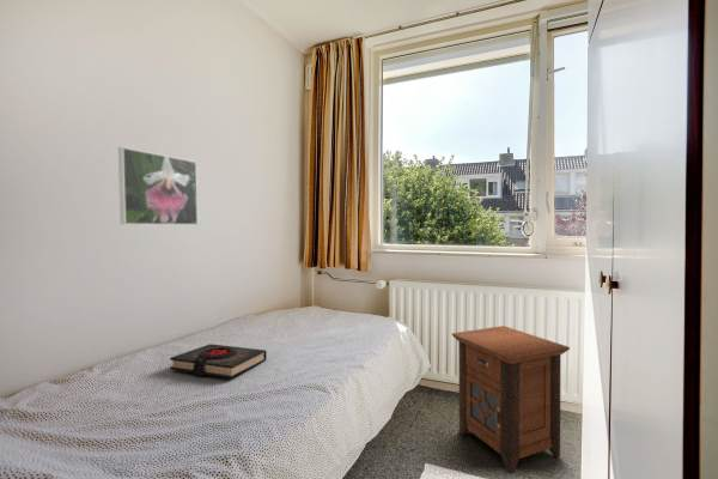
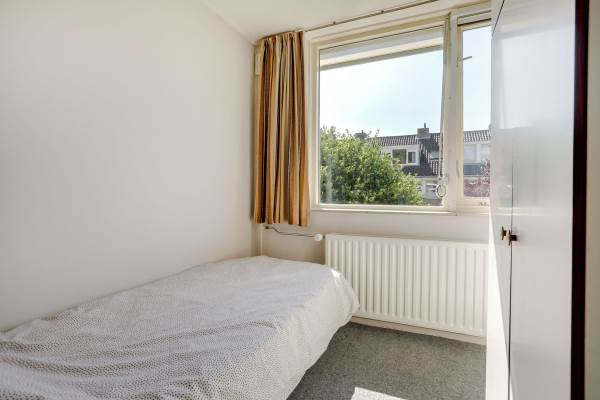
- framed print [117,146,199,226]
- book [169,342,268,378]
- nightstand [451,325,571,475]
